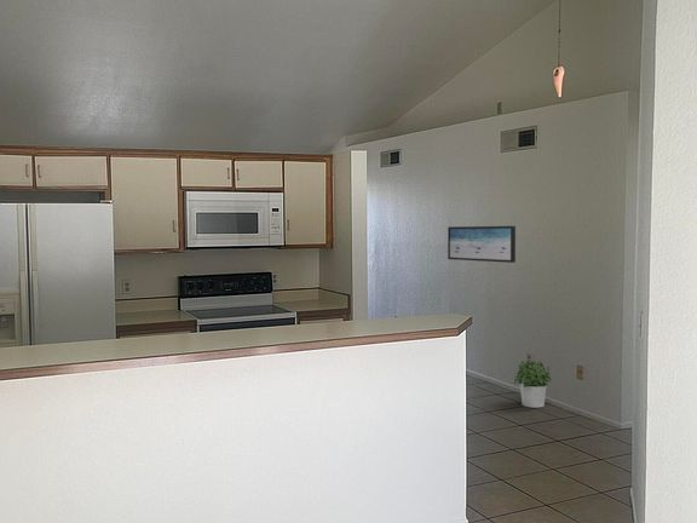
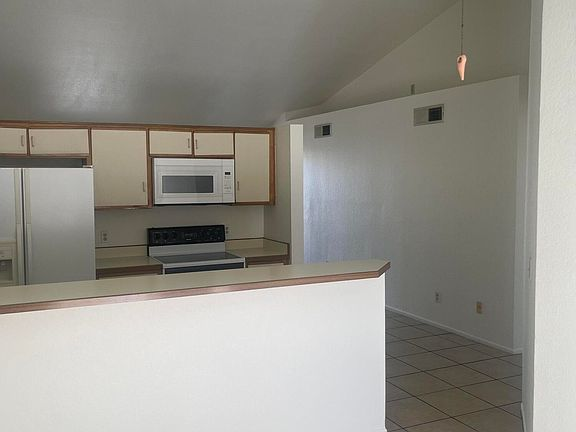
- wall art [447,225,517,264]
- potted plant [513,360,552,409]
